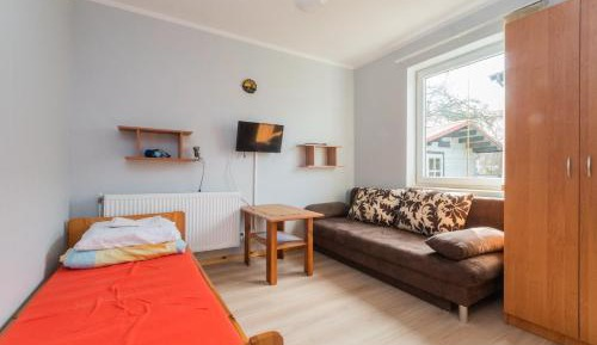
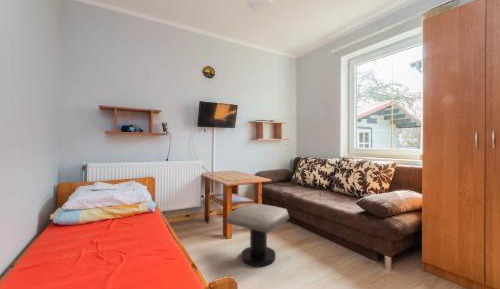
+ stool [224,202,291,267]
